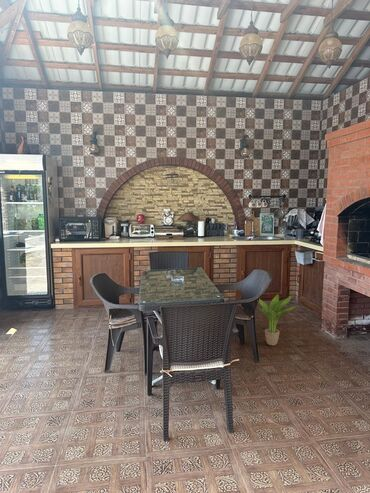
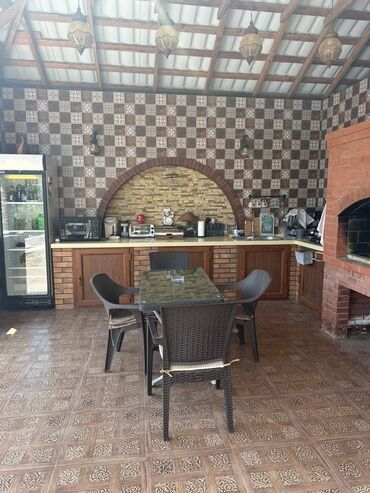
- potted plant [257,294,297,346]
